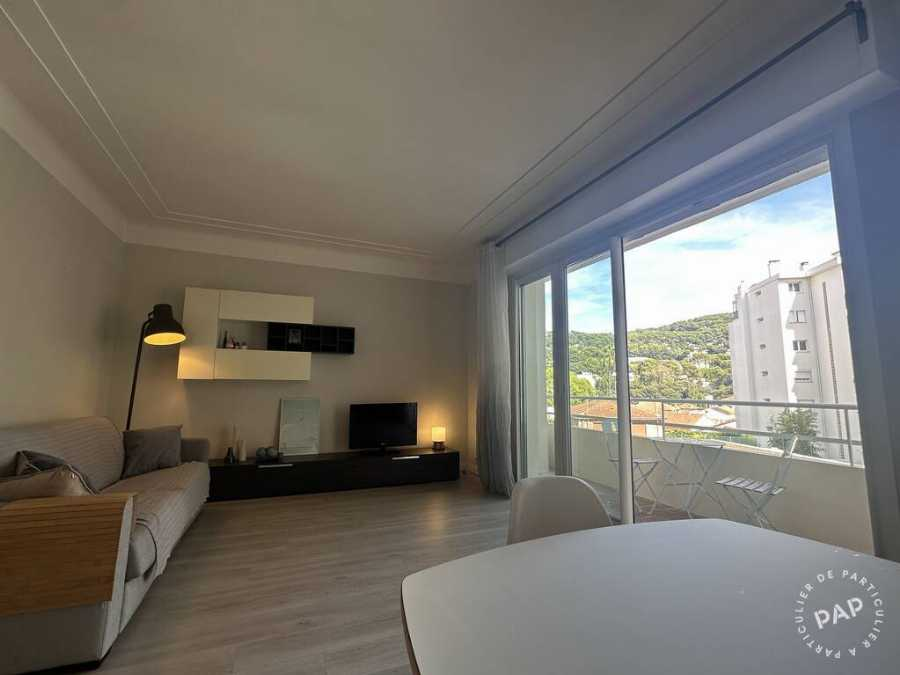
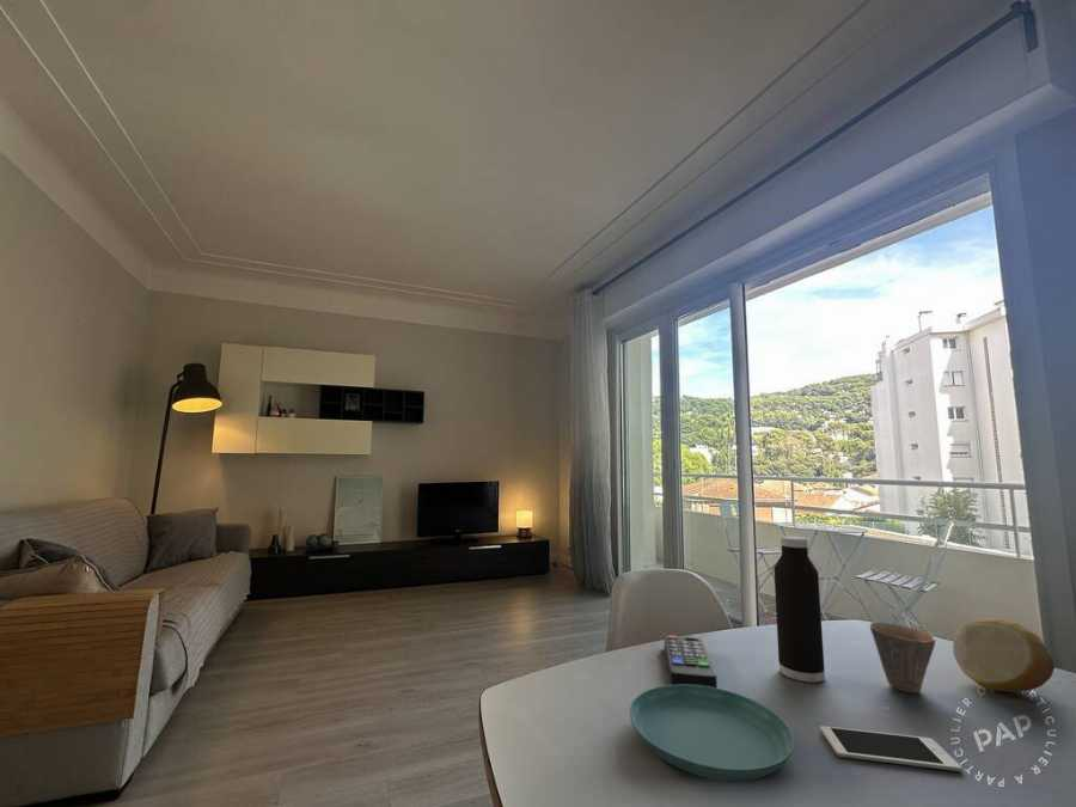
+ saucer [629,684,796,782]
+ cup [869,622,937,693]
+ fruit [952,617,1056,693]
+ water bottle [772,536,826,684]
+ remote control [664,634,719,689]
+ cell phone [819,725,964,772]
